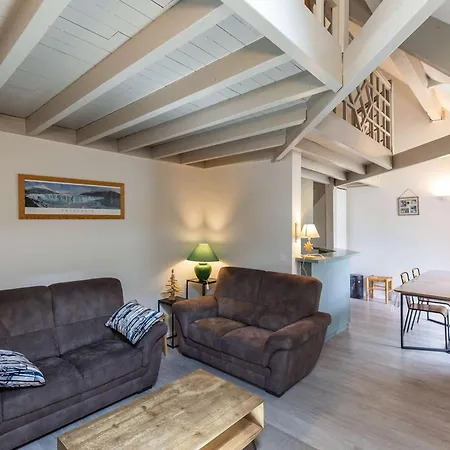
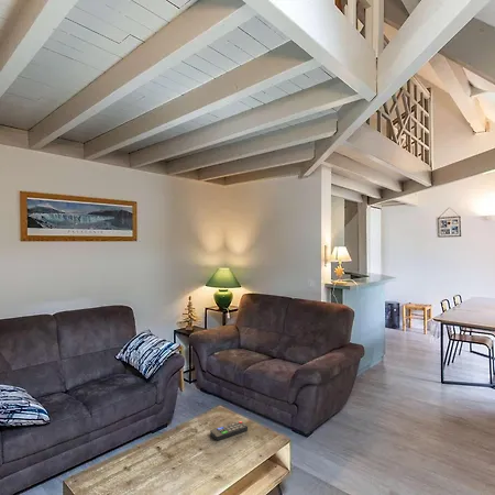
+ remote control [209,420,249,441]
